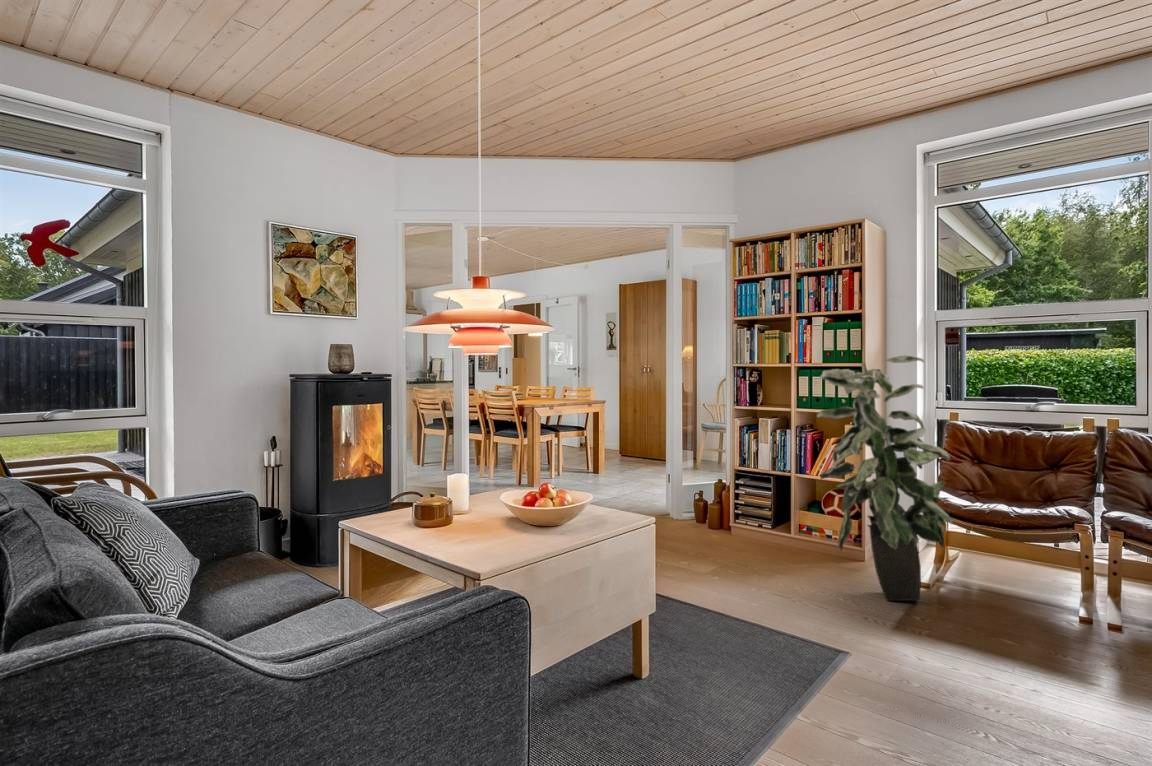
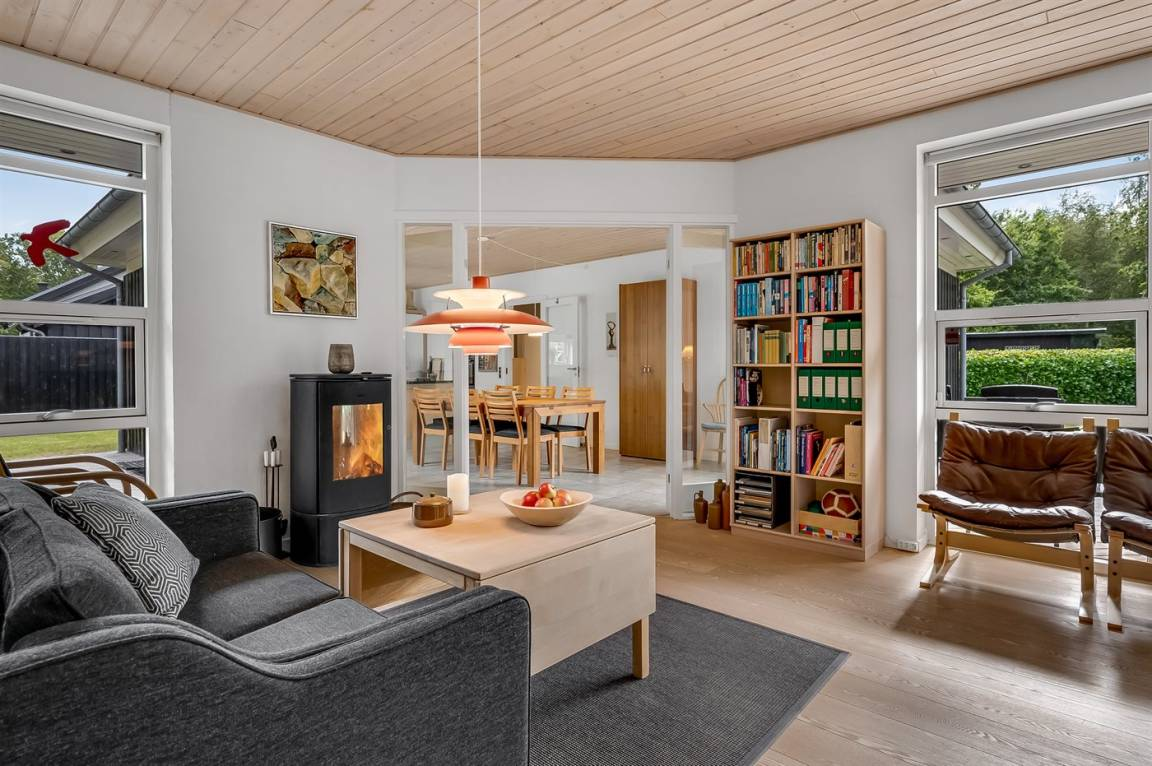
- indoor plant [816,354,954,602]
